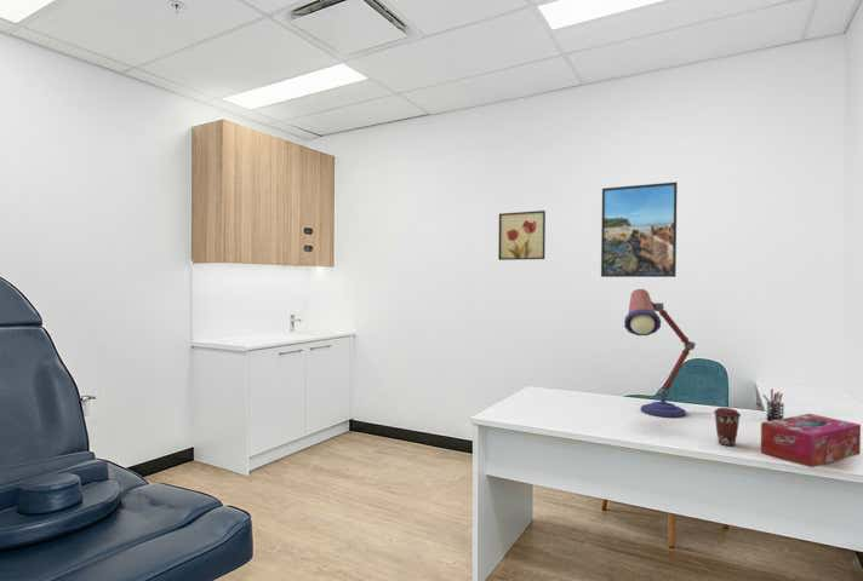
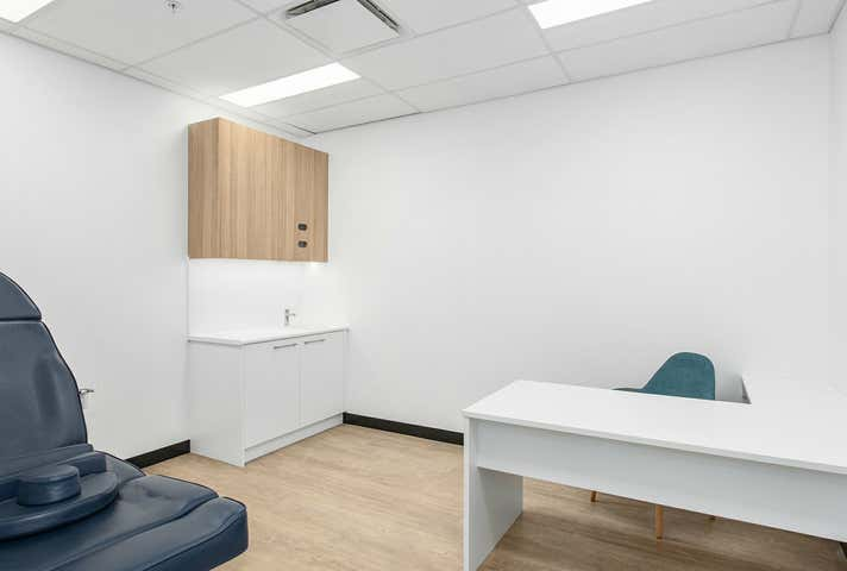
- wall art [497,209,547,261]
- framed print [600,180,679,278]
- desk lamp [623,288,697,419]
- coffee cup [713,407,742,447]
- tissue box [760,413,862,468]
- pen holder [761,387,785,421]
